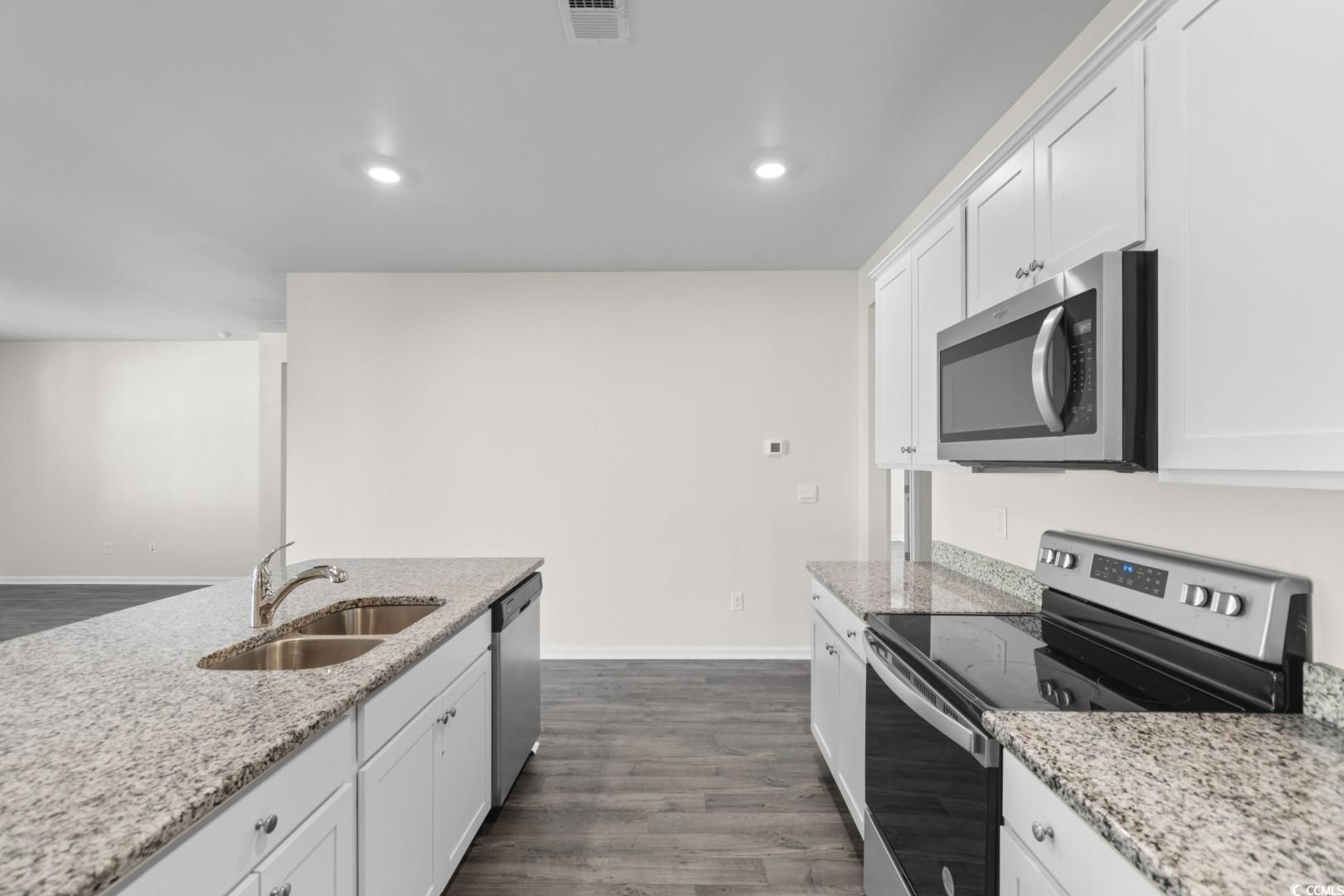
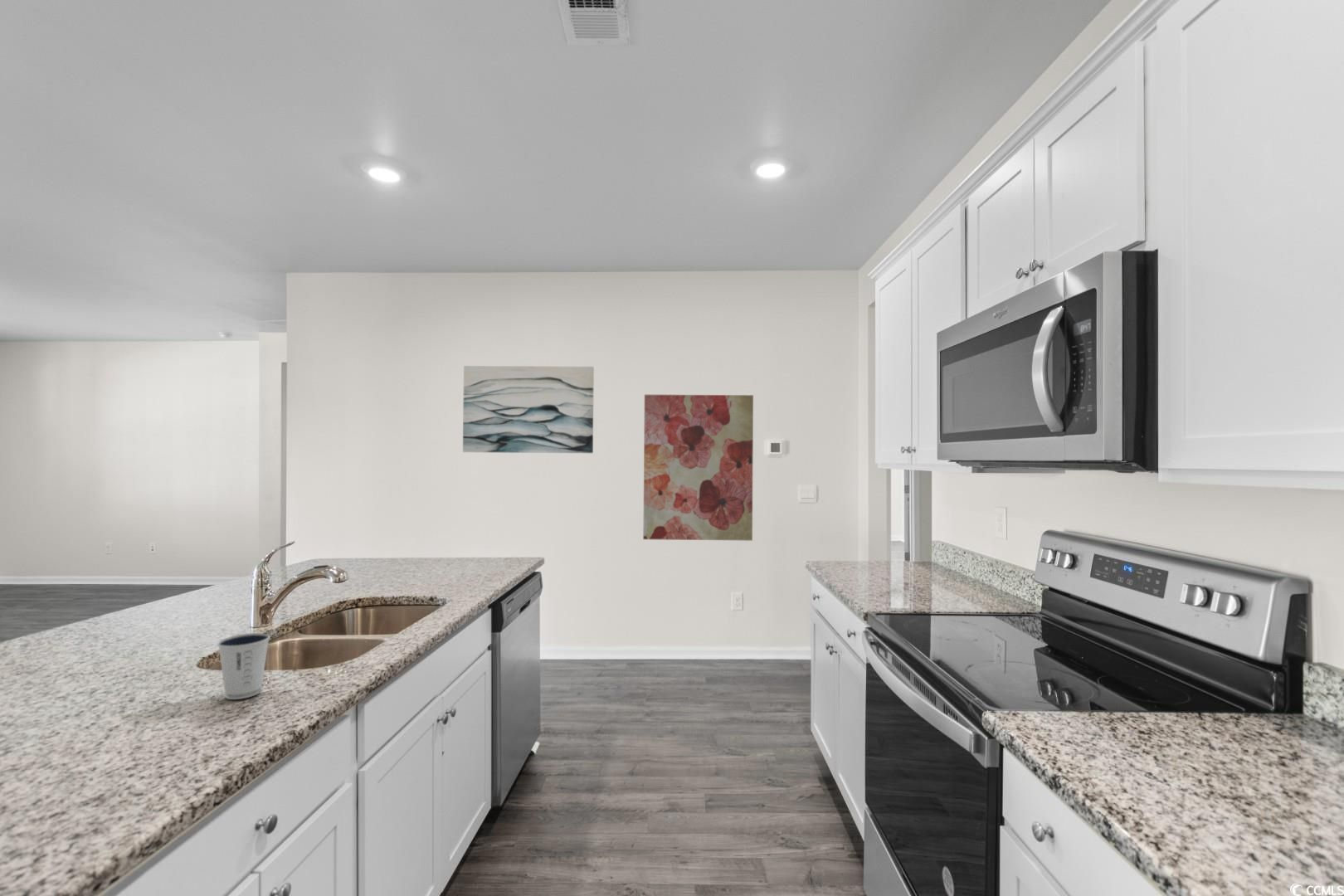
+ wall art [642,394,754,542]
+ wall art [462,365,595,454]
+ dixie cup [217,632,271,700]
